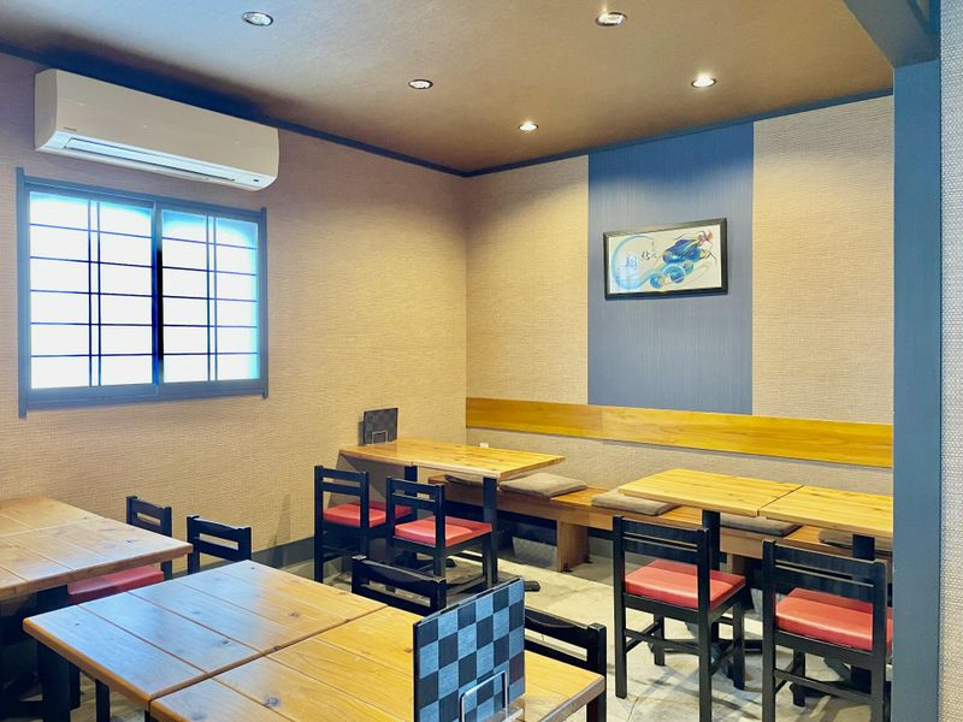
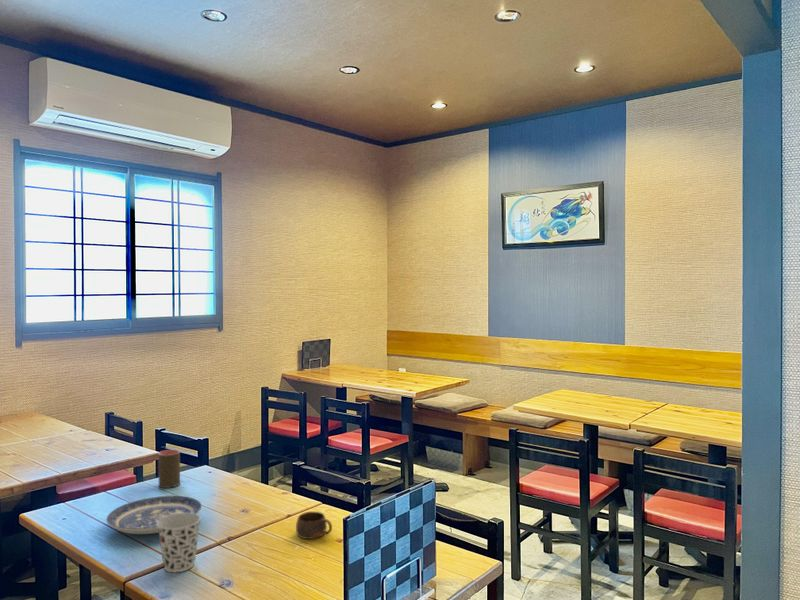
+ cup [157,513,202,573]
+ plate [105,495,203,535]
+ cup [295,511,333,540]
+ cup [157,449,181,489]
